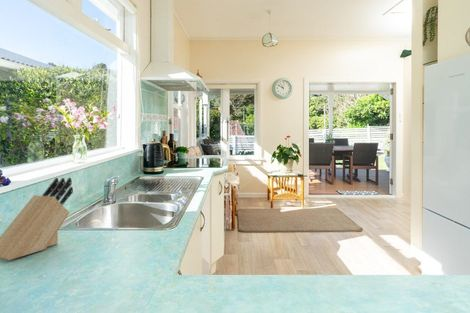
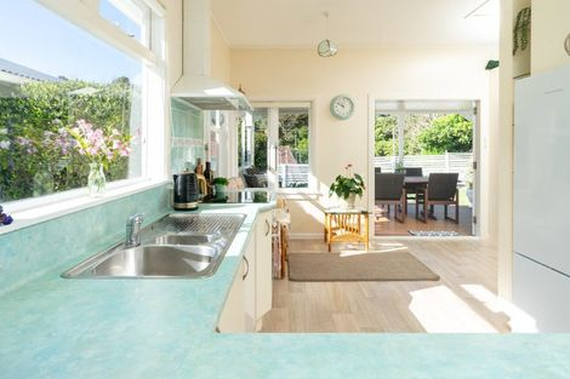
- knife block [0,177,74,261]
